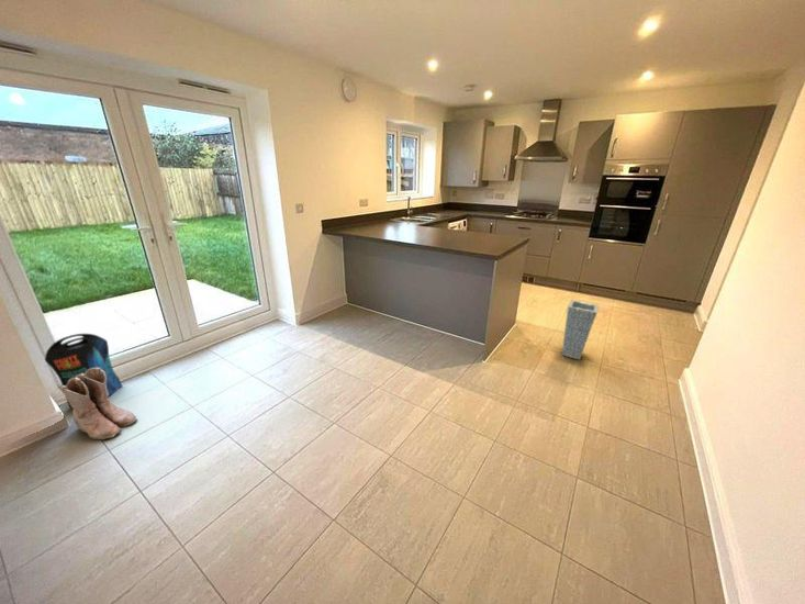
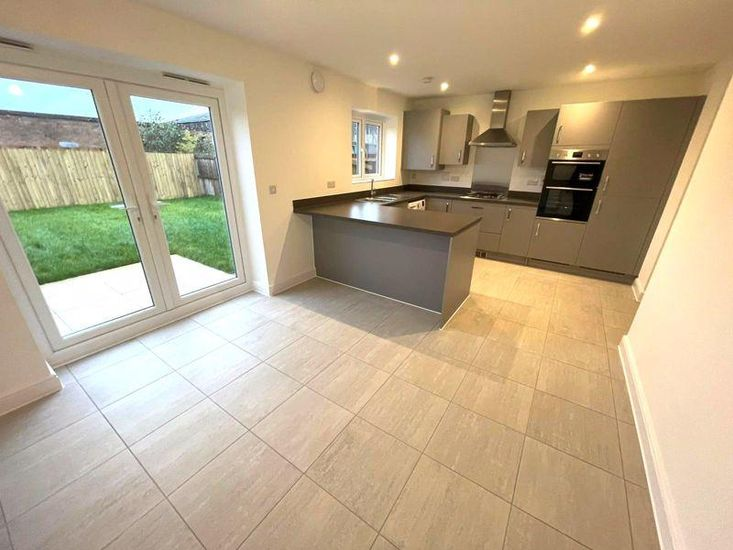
- boots [57,368,137,440]
- vase [561,299,600,361]
- pouch [44,333,124,409]
